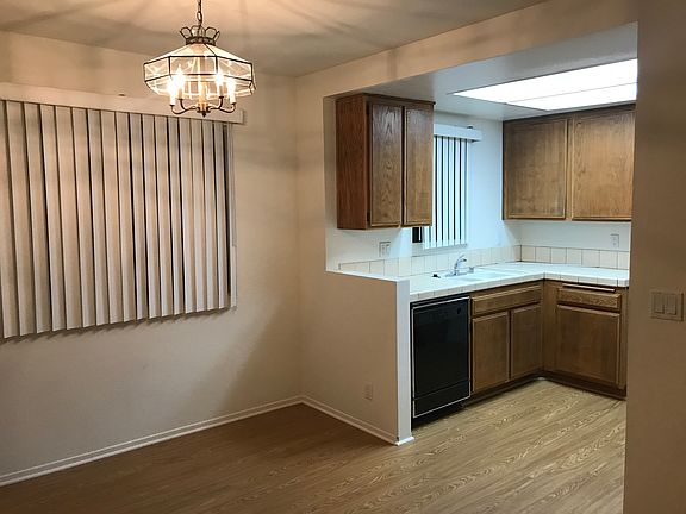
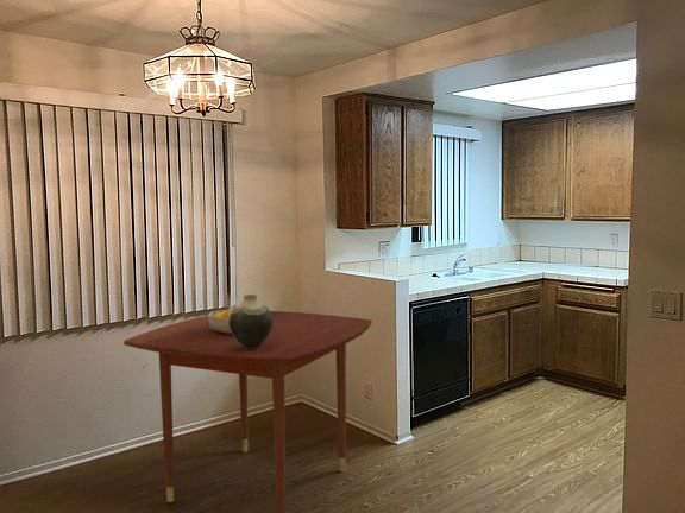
+ fruit bowl [207,309,234,335]
+ vase [228,293,274,349]
+ dining table [122,310,373,513]
